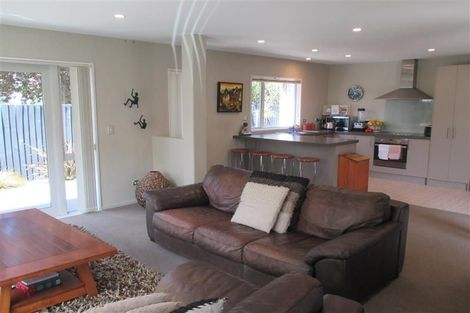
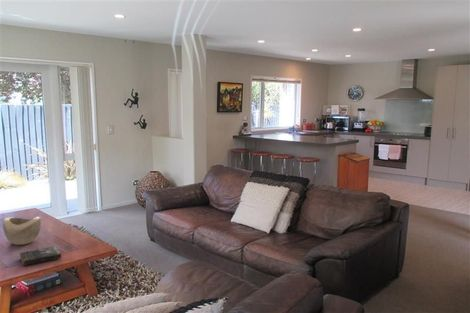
+ decorative bowl [2,216,42,246]
+ book [19,245,62,266]
